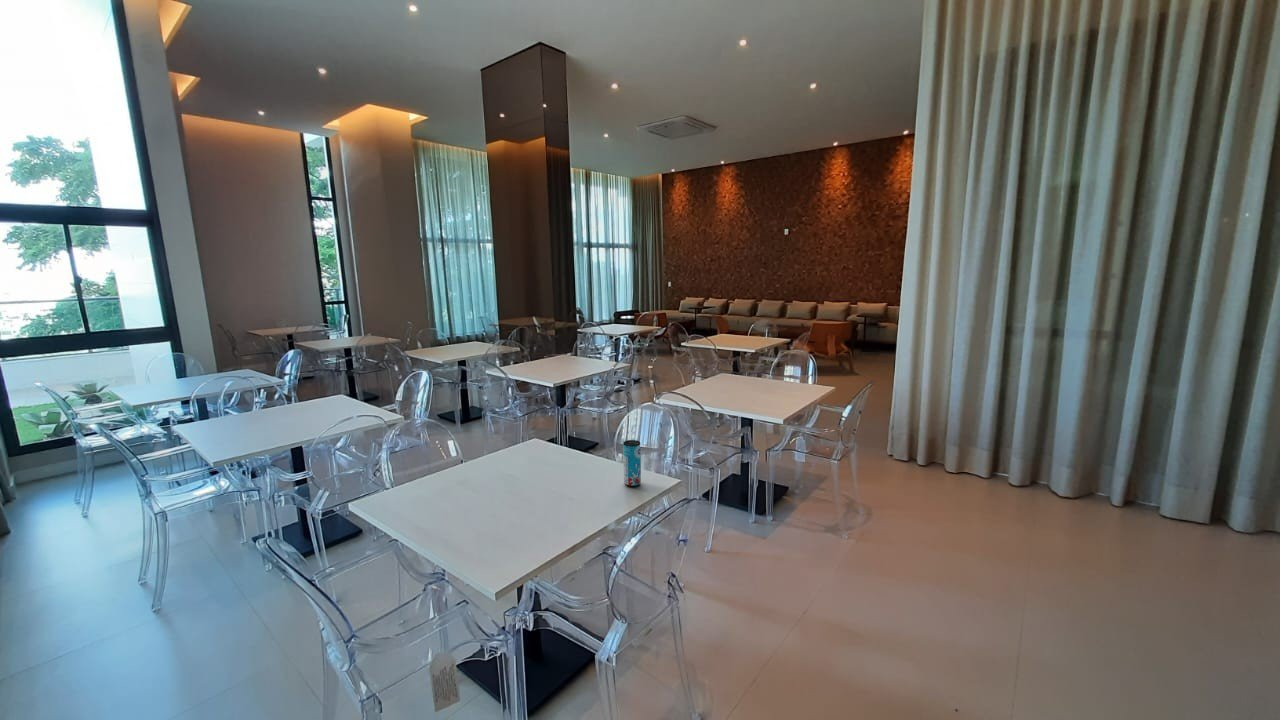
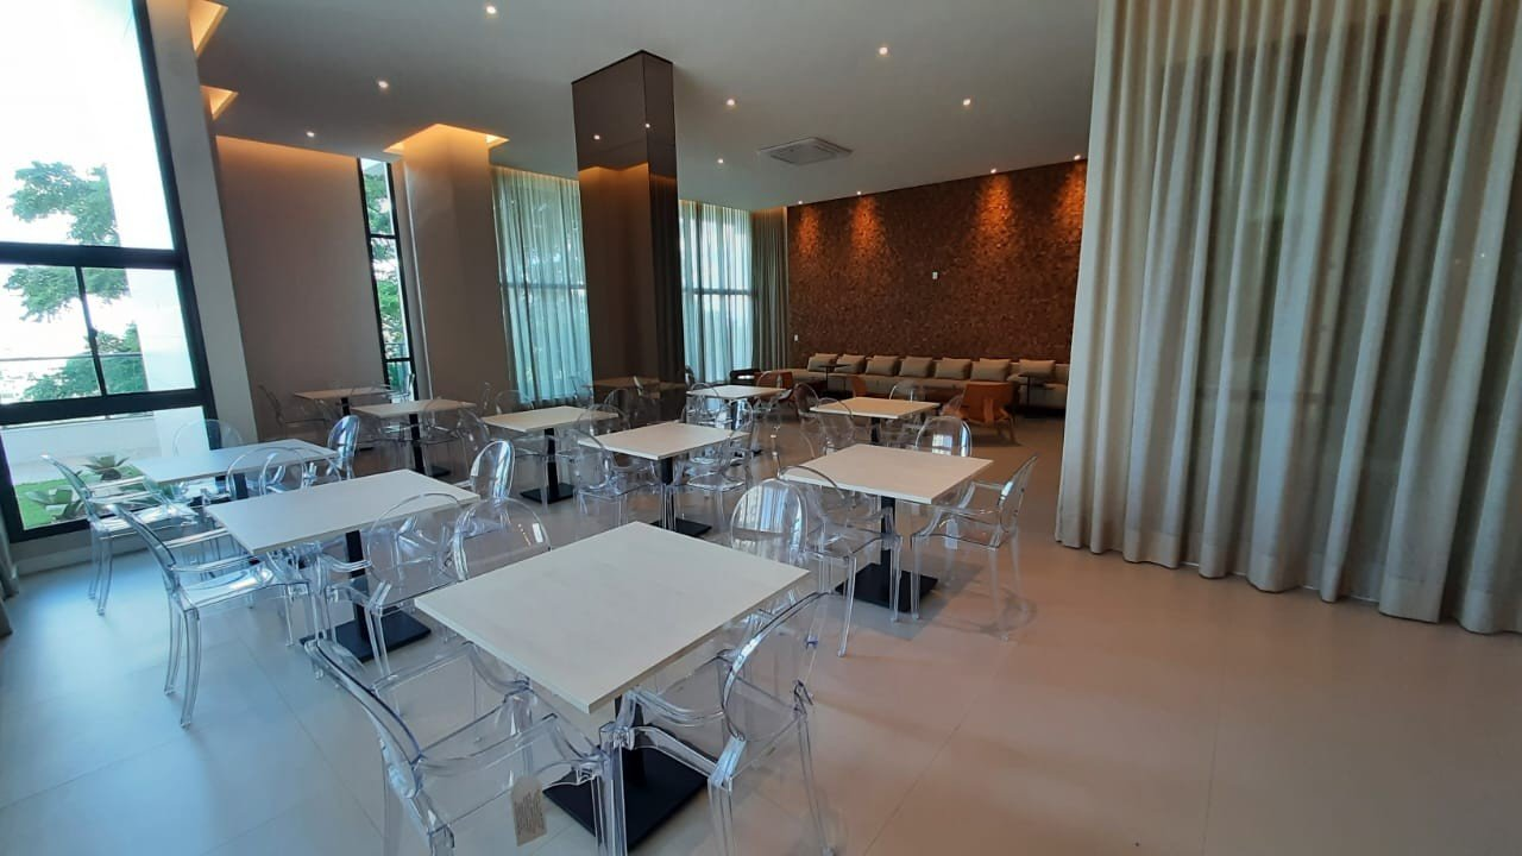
- beverage can [622,439,642,488]
